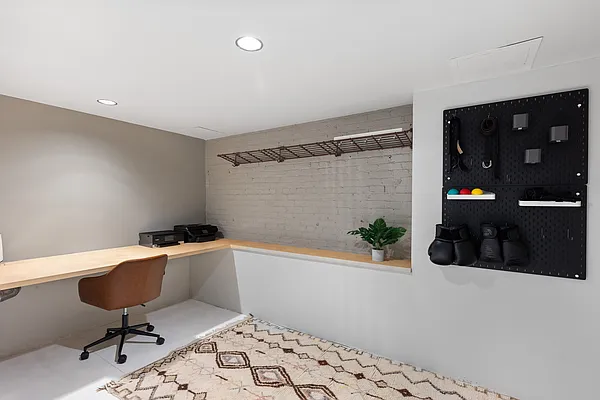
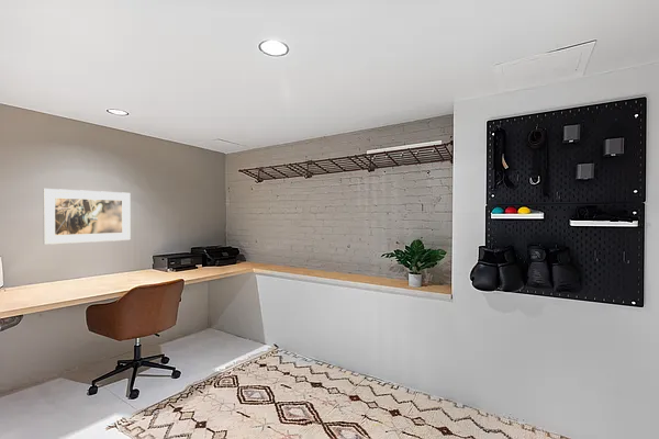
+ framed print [42,188,132,246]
